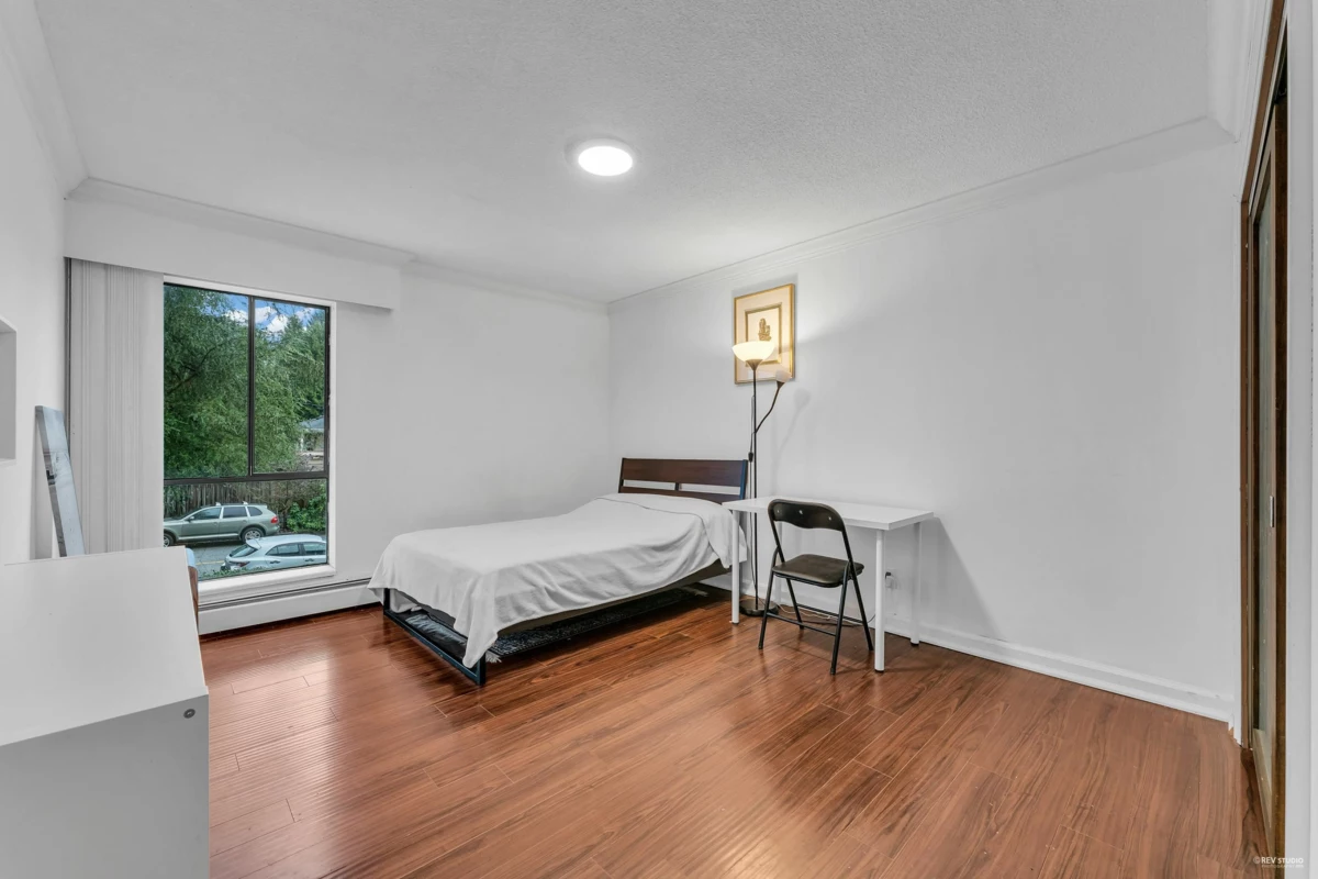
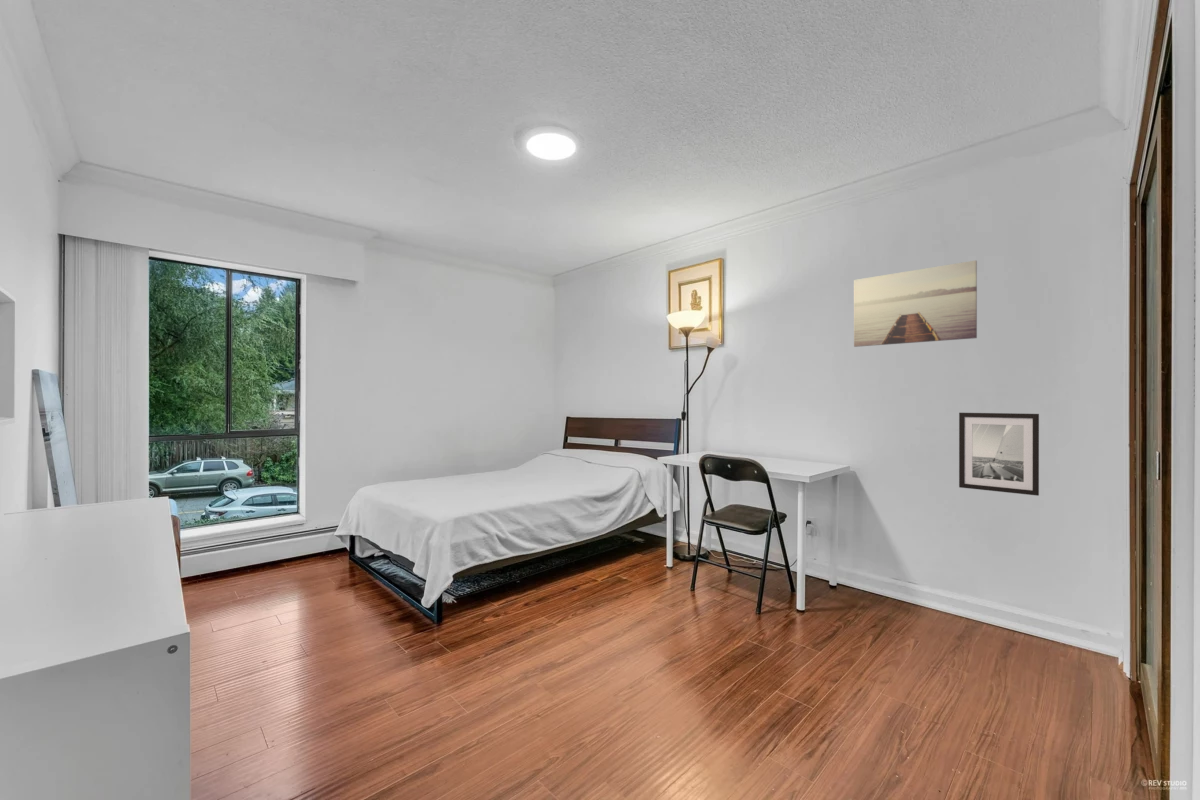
+ wall art [958,412,1040,497]
+ wall art [853,259,978,348]
